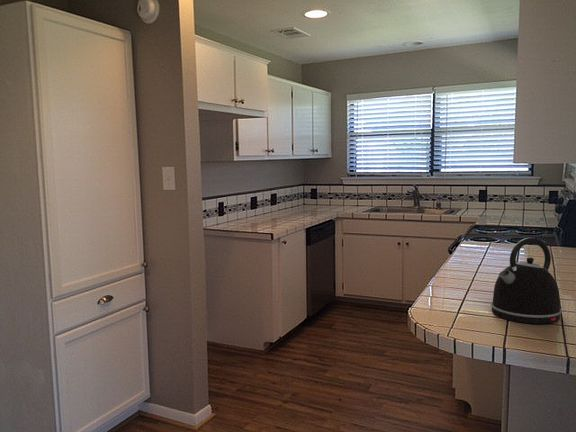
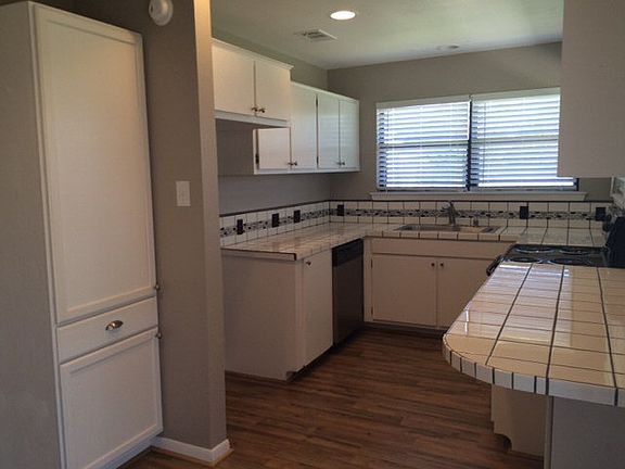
- kettle [490,237,563,325]
